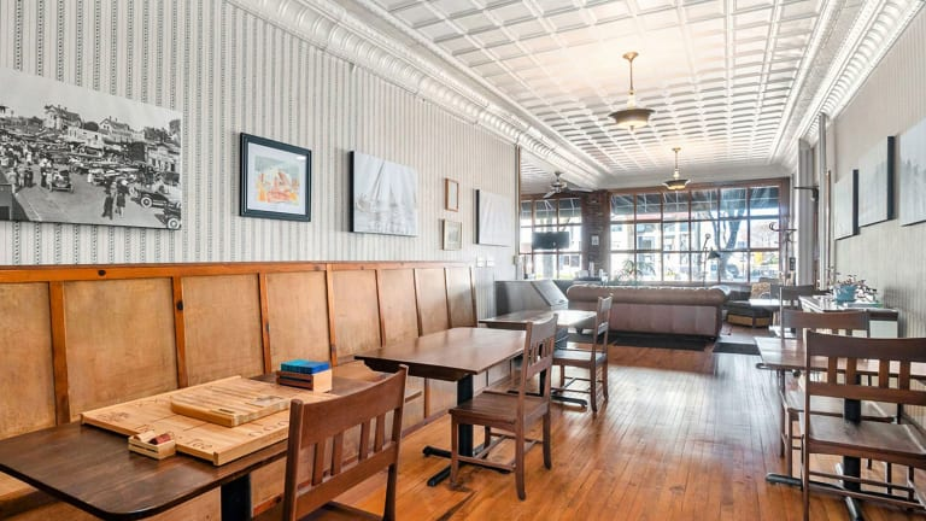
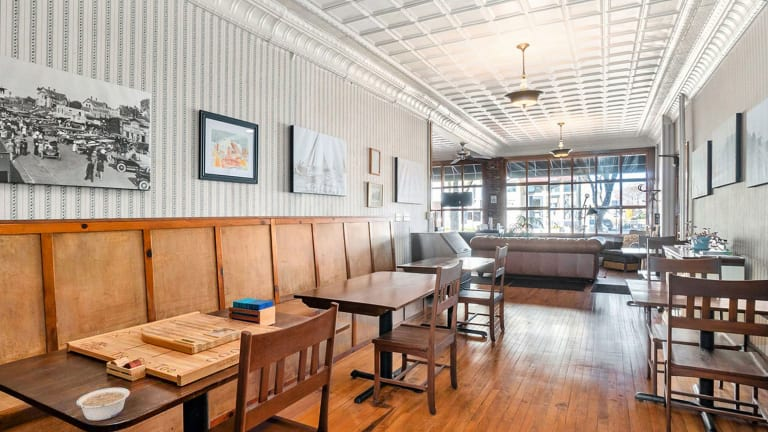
+ legume [75,387,131,422]
